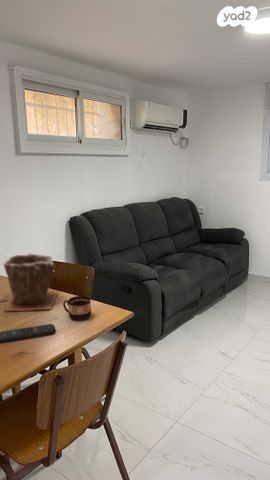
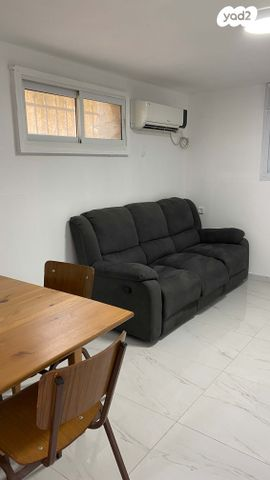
- cup [62,295,92,321]
- plant pot [2,252,58,312]
- remote control [0,323,56,344]
